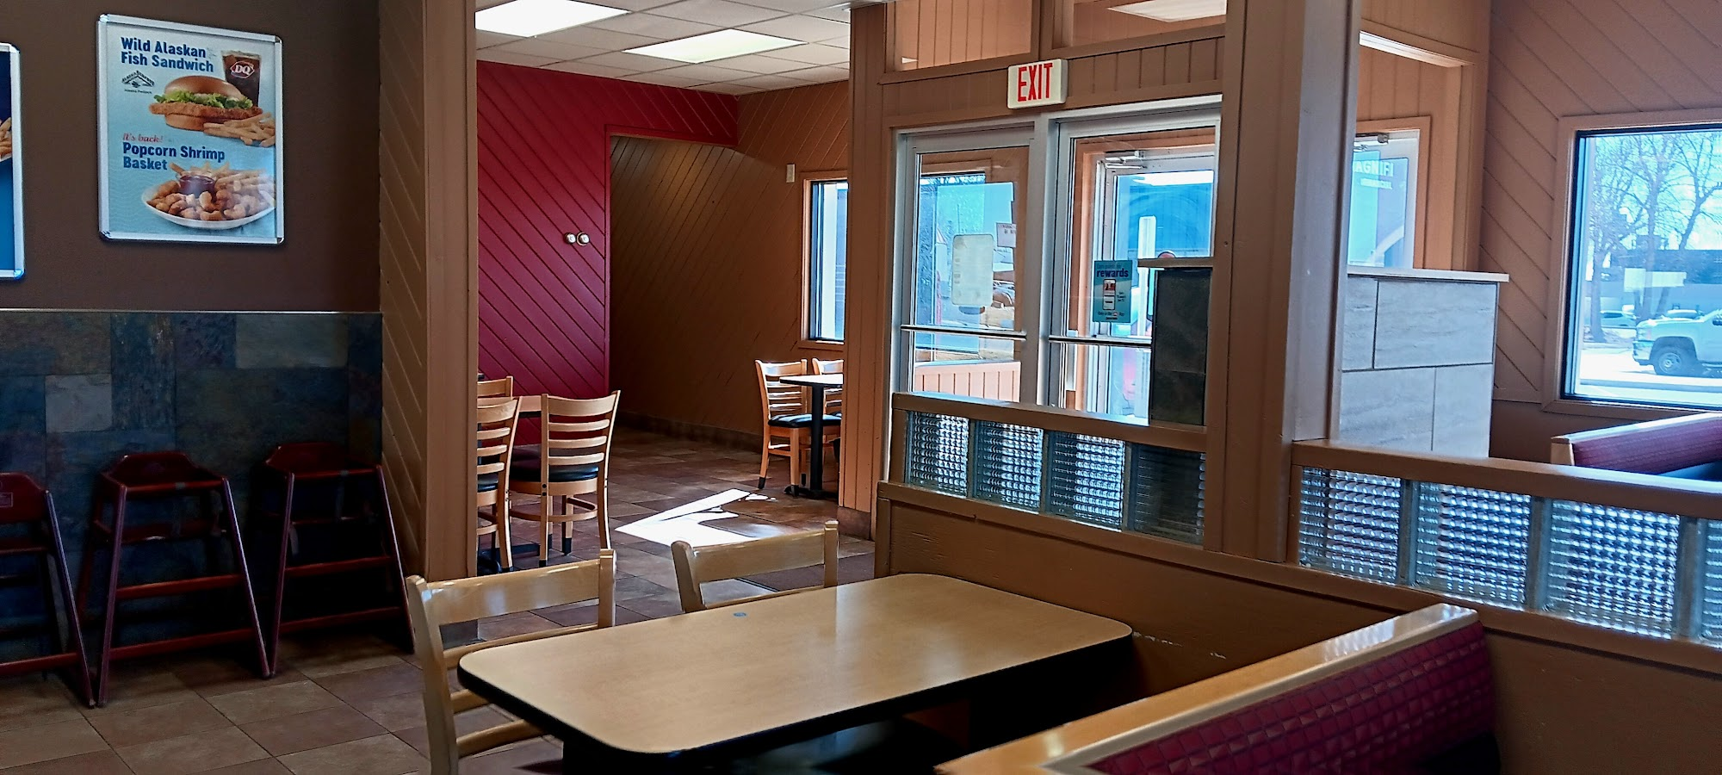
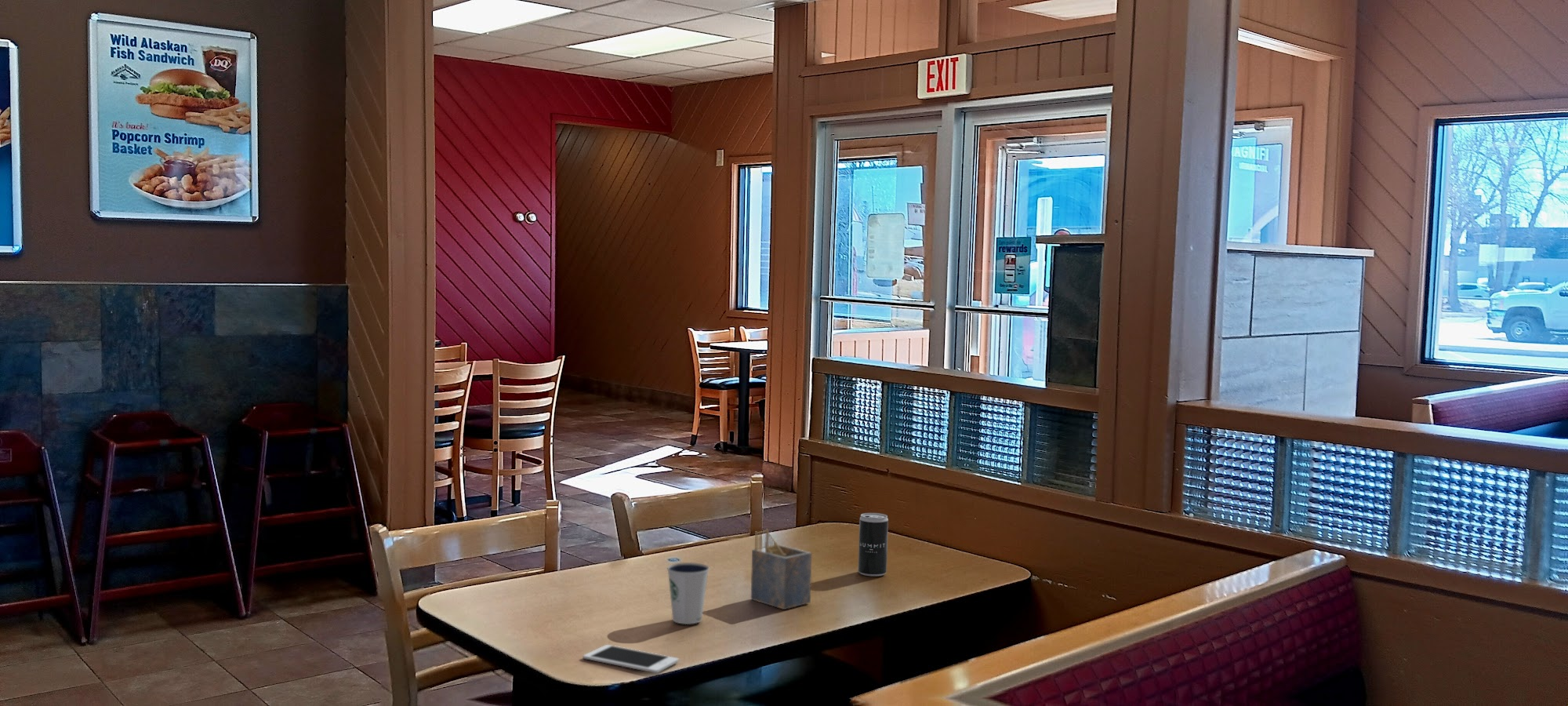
+ cell phone [583,644,680,674]
+ beverage can [858,512,889,577]
+ napkin holder [750,529,812,610]
+ dixie cup [666,562,710,625]
